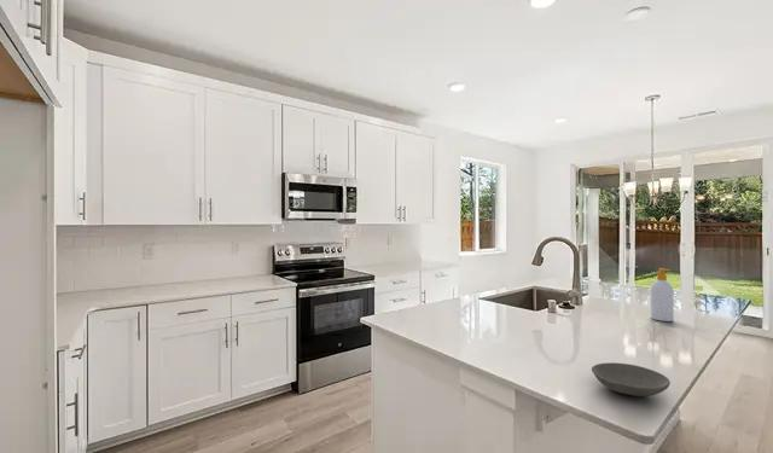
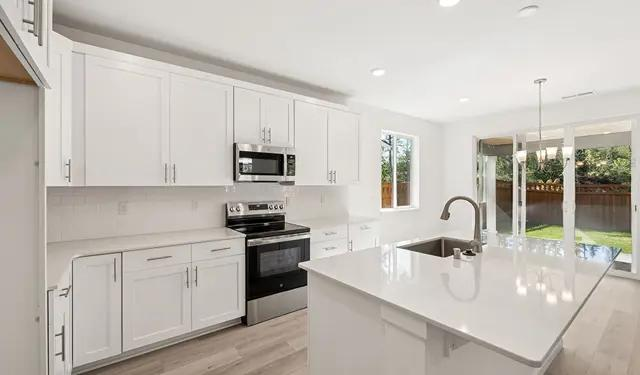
- soap bottle [650,267,675,323]
- bowl [591,361,672,397]
